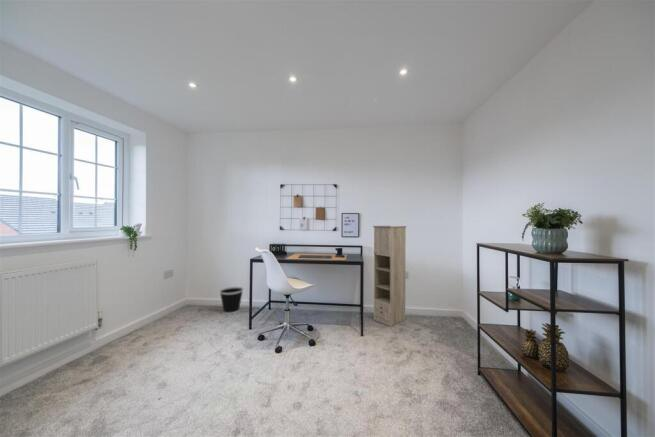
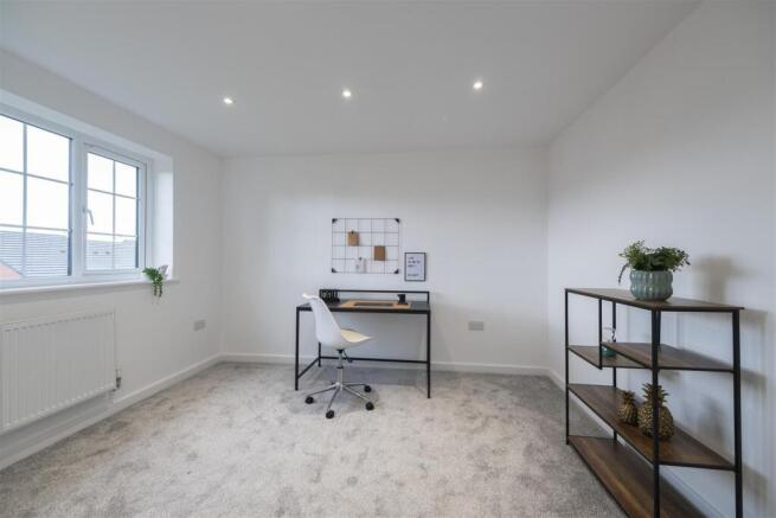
- storage cabinet [372,225,408,327]
- wastebasket [219,286,244,315]
